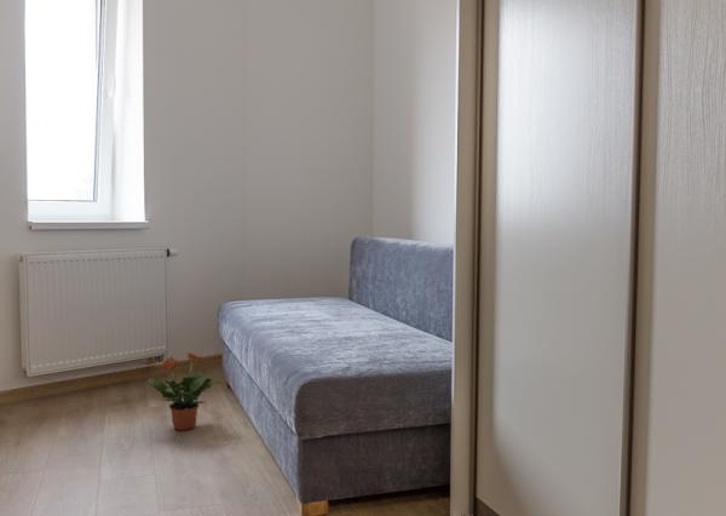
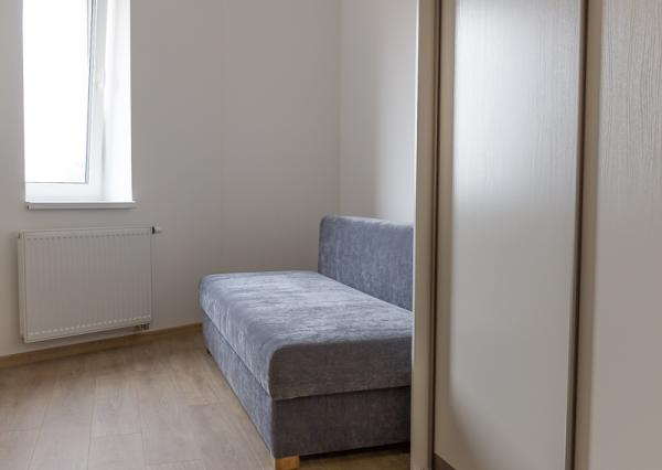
- potted plant [146,351,219,431]
